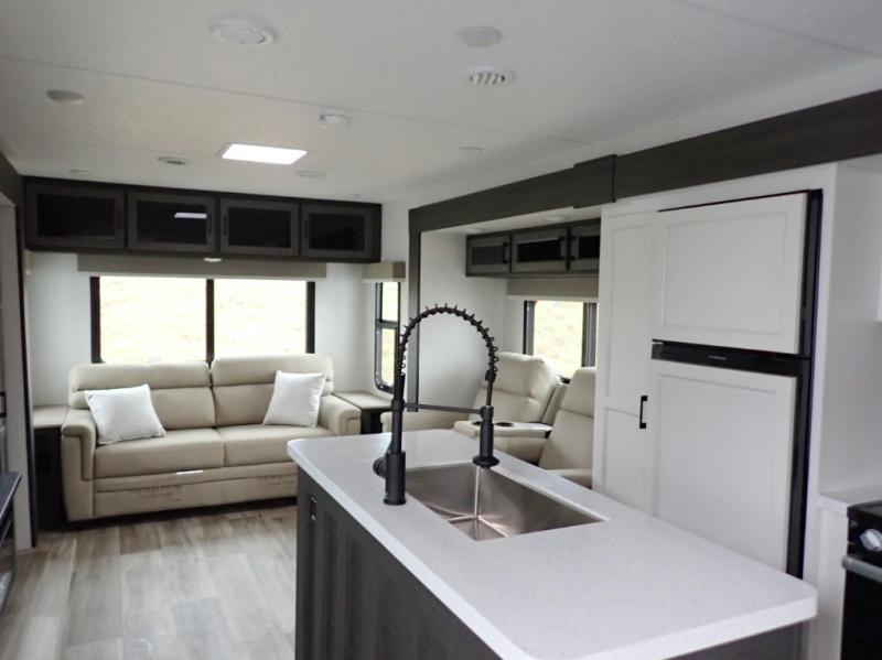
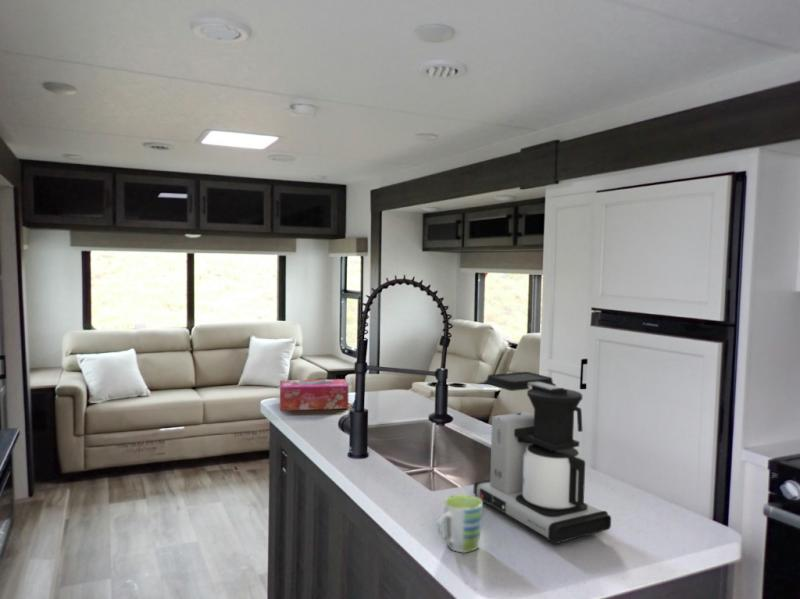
+ coffee maker [472,371,612,545]
+ tissue box [279,378,350,412]
+ mug [436,493,484,554]
